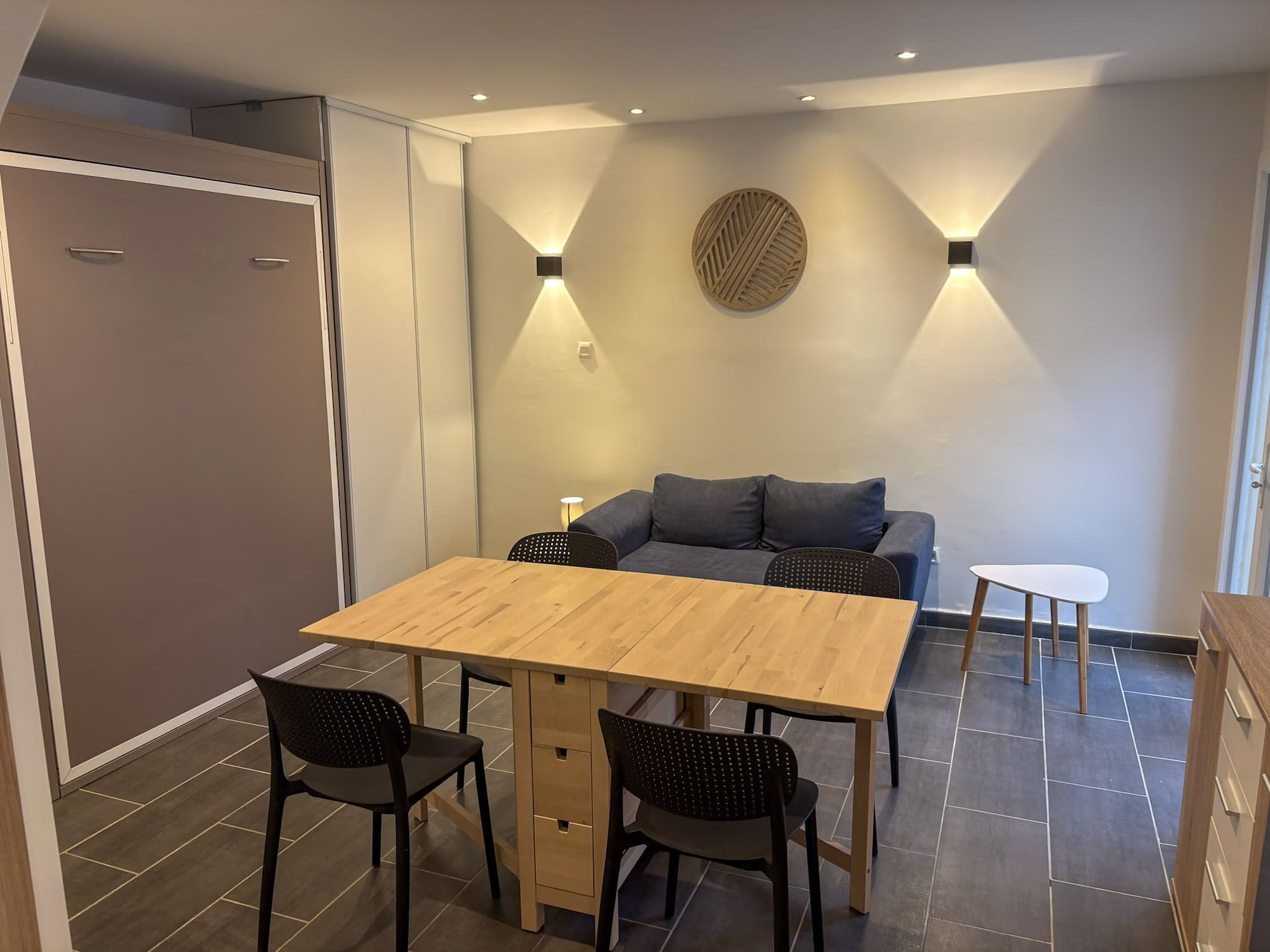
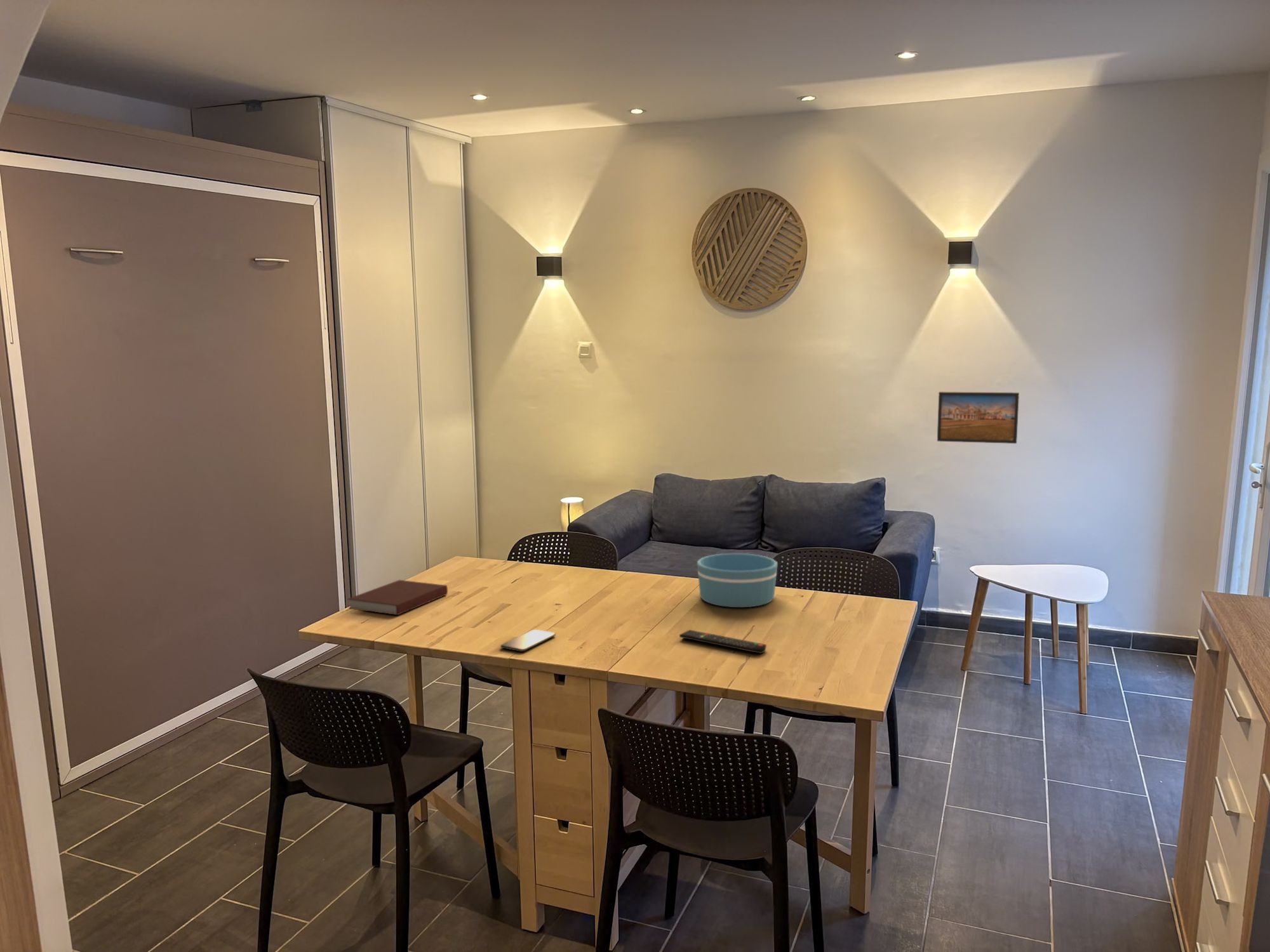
+ notebook [347,579,448,616]
+ remote control [679,629,767,654]
+ bowl [697,553,778,608]
+ smartphone [500,629,556,652]
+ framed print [937,391,1020,444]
